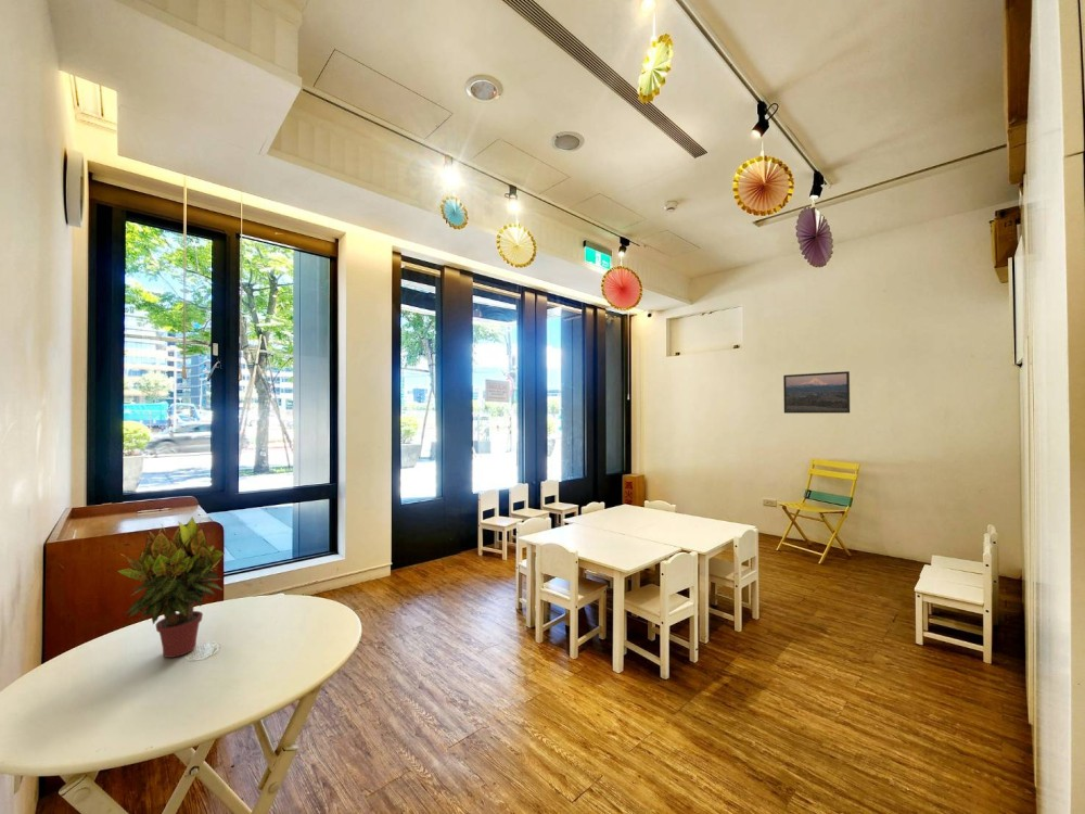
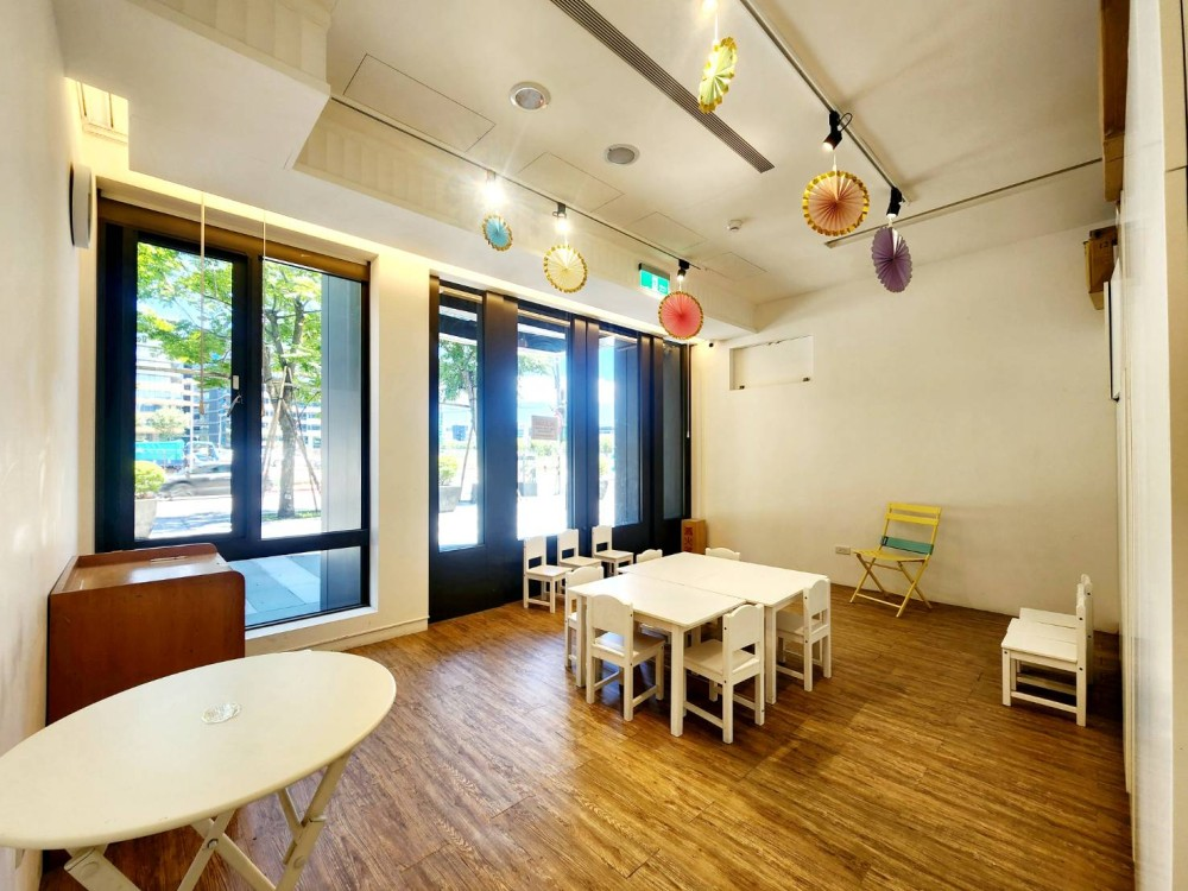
- potted plant [116,517,226,659]
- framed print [782,370,851,415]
